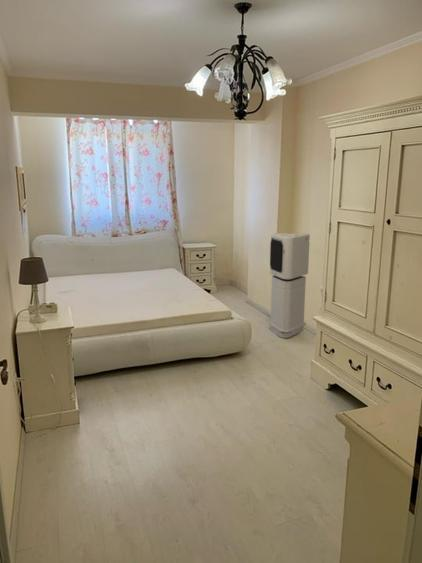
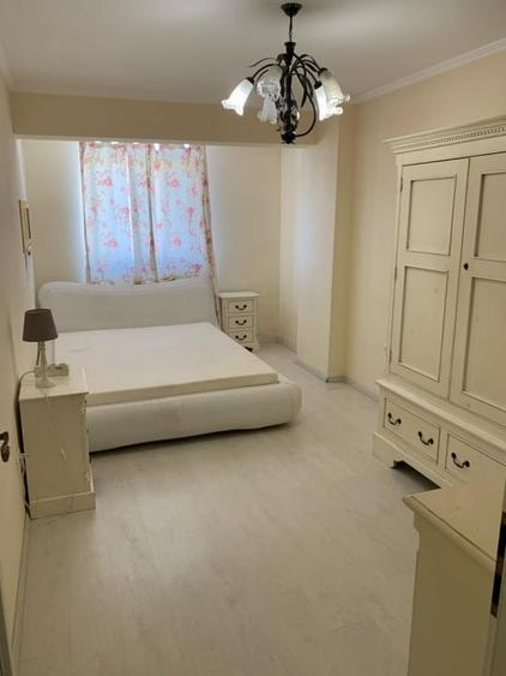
- air purifier [268,232,311,339]
